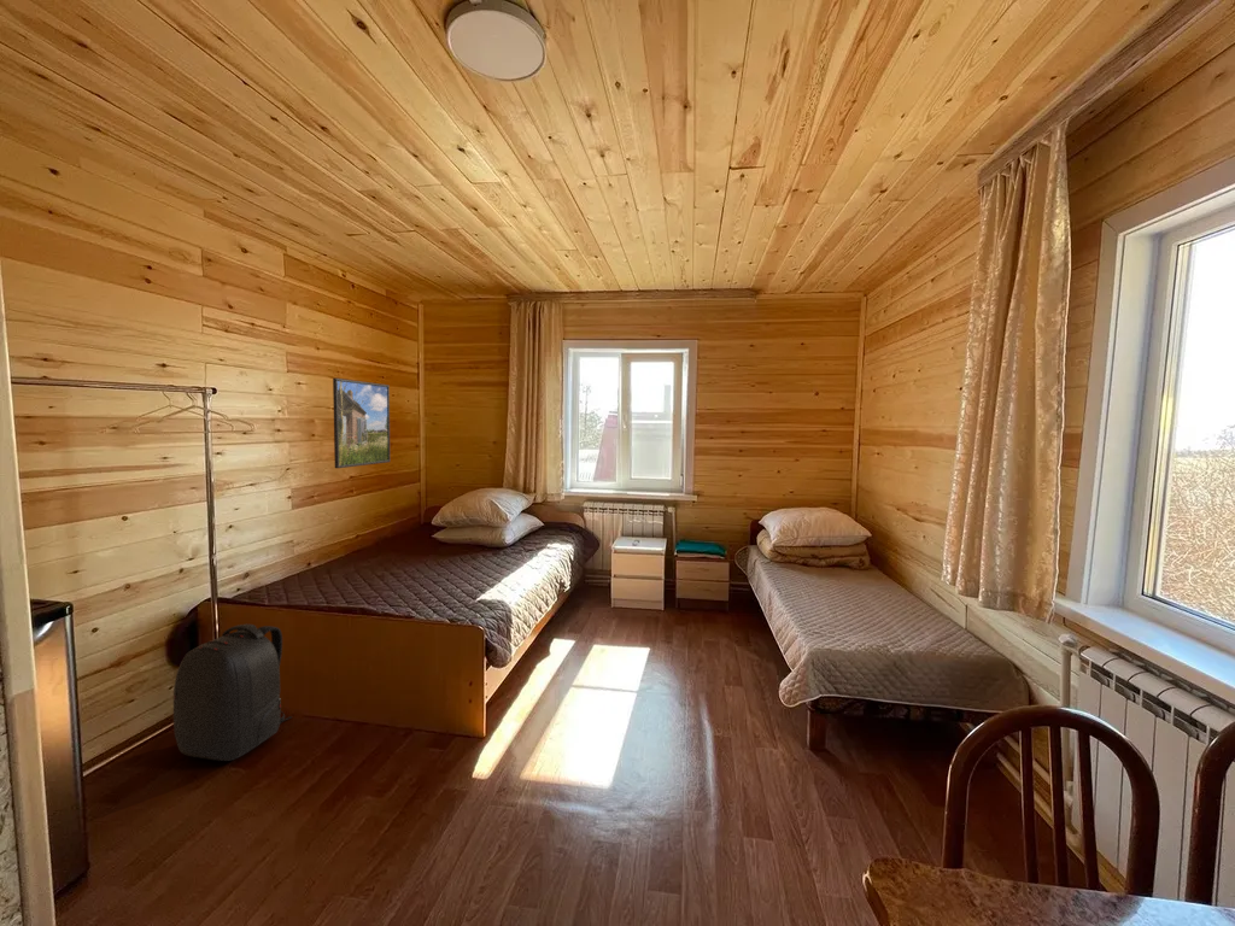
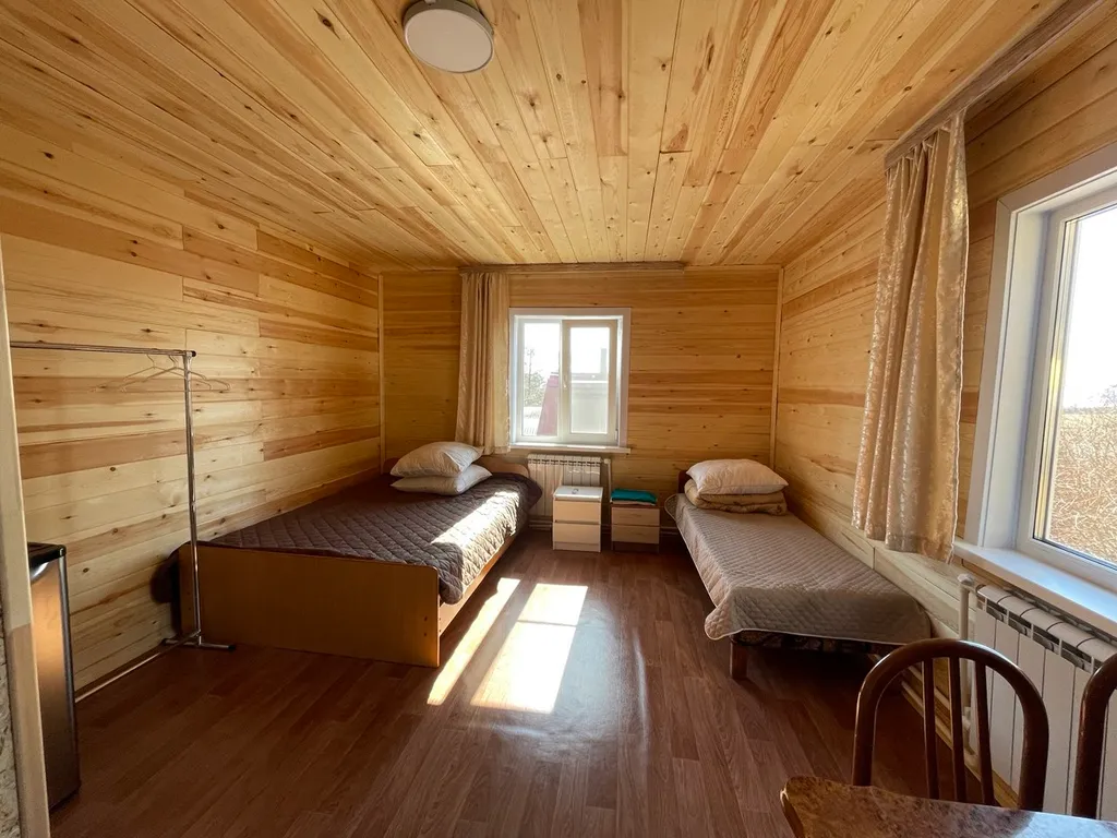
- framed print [332,377,391,469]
- backpack [172,623,293,762]
